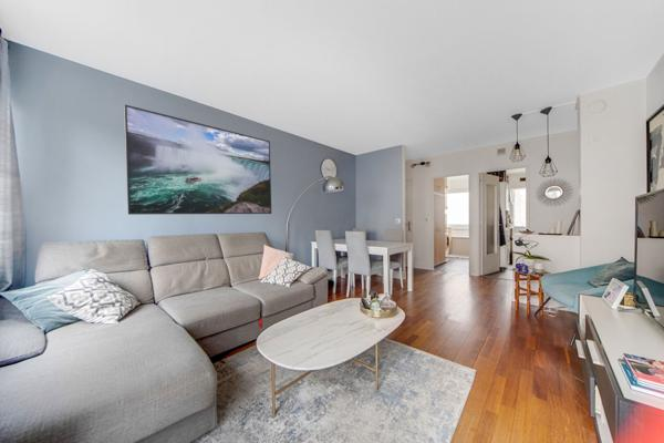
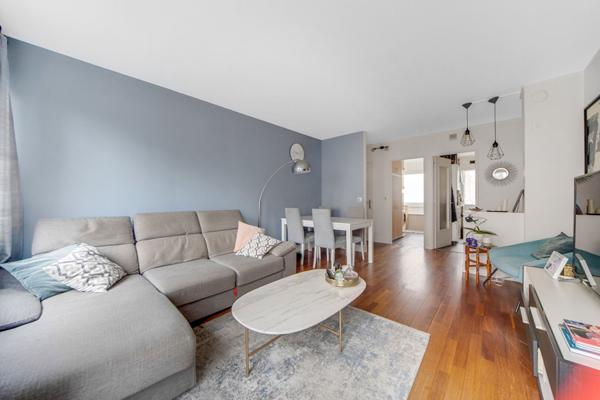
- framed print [123,103,272,216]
